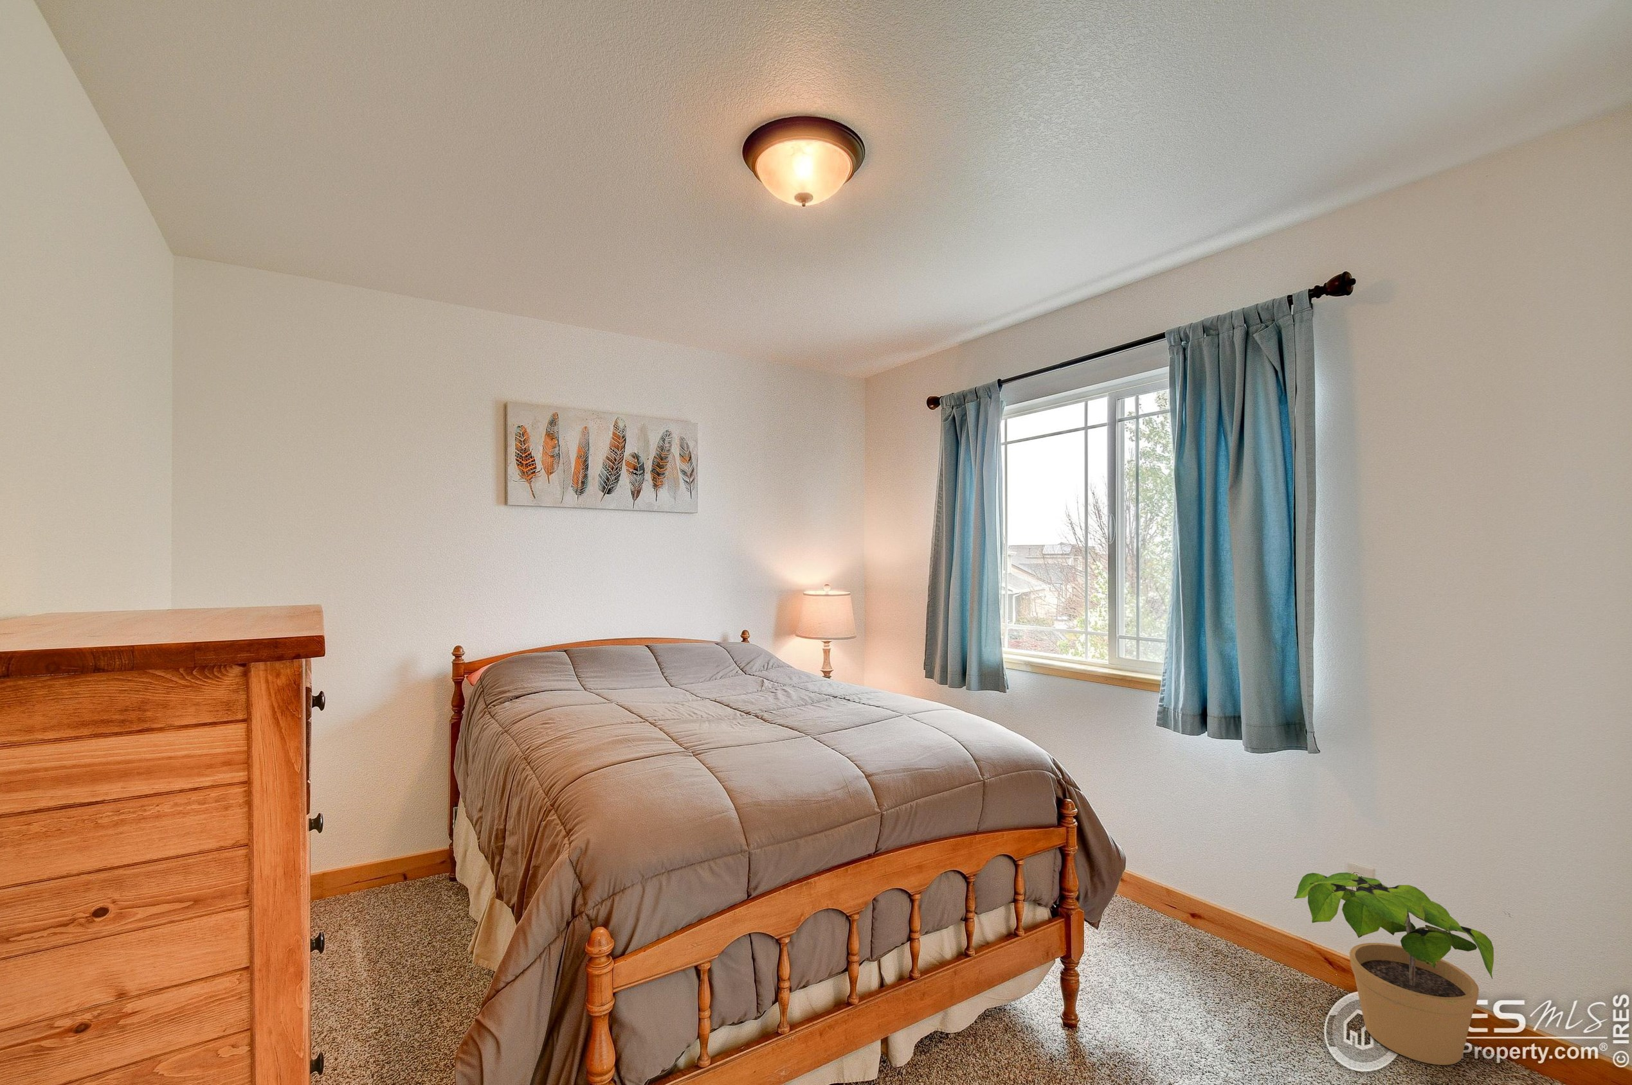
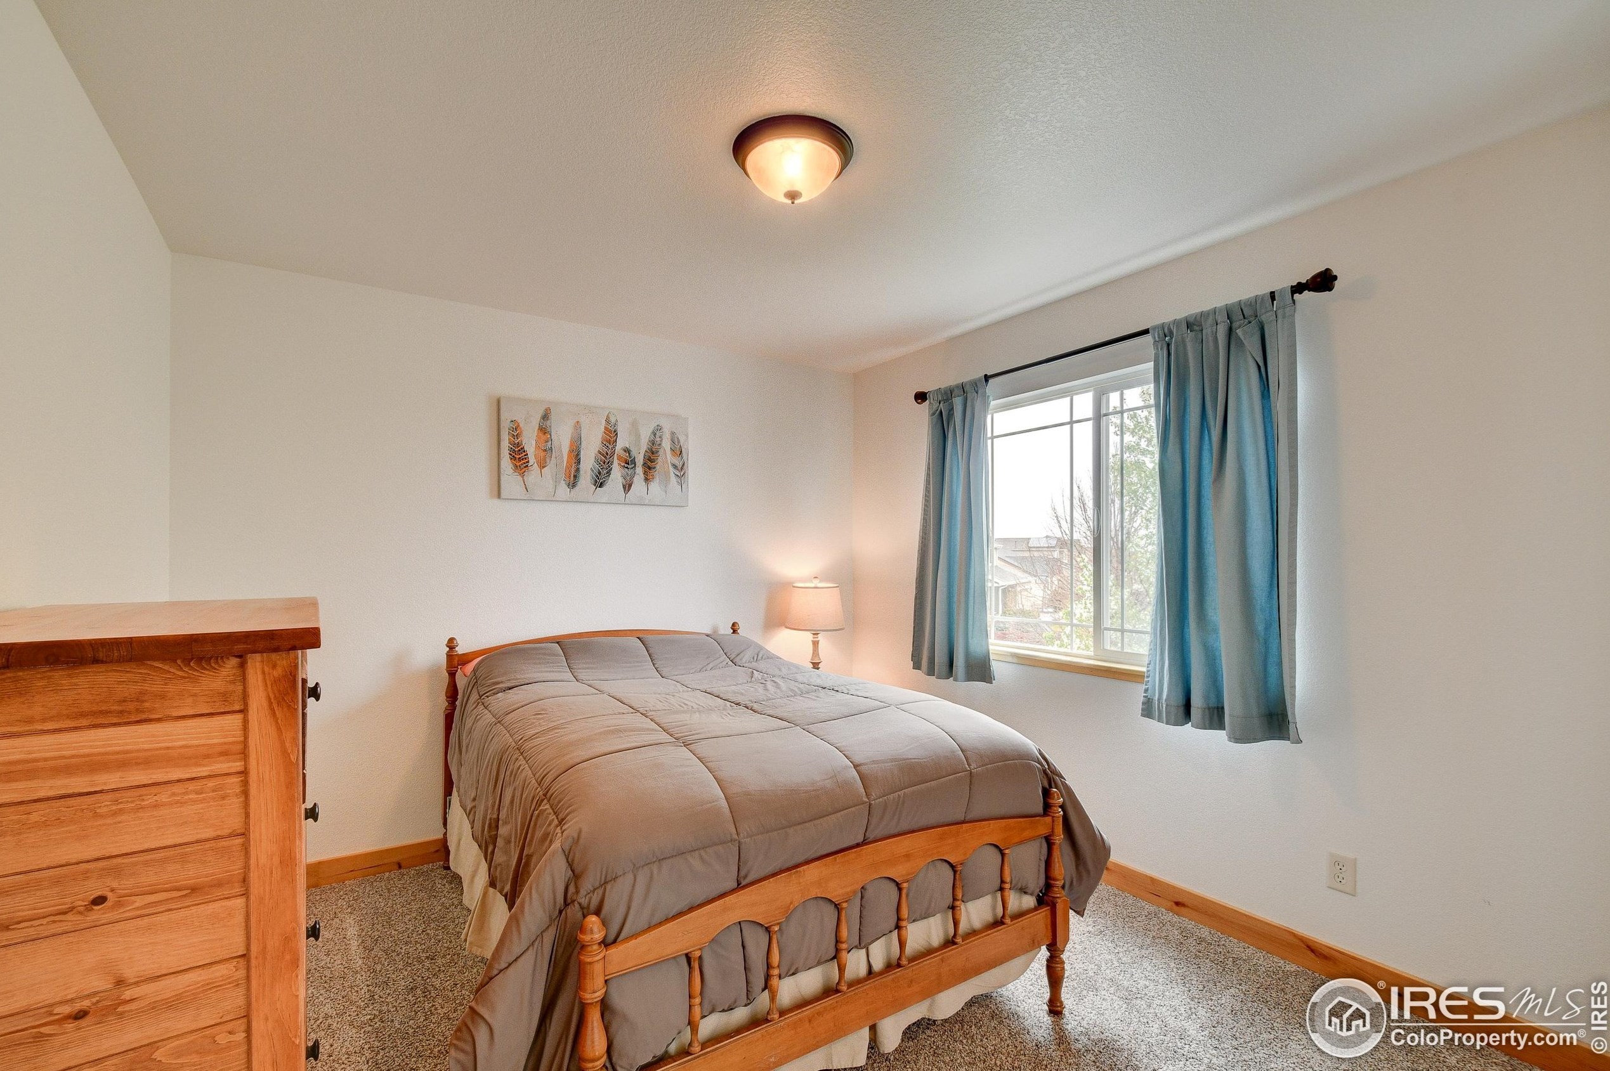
- potted plant [1293,872,1494,1066]
